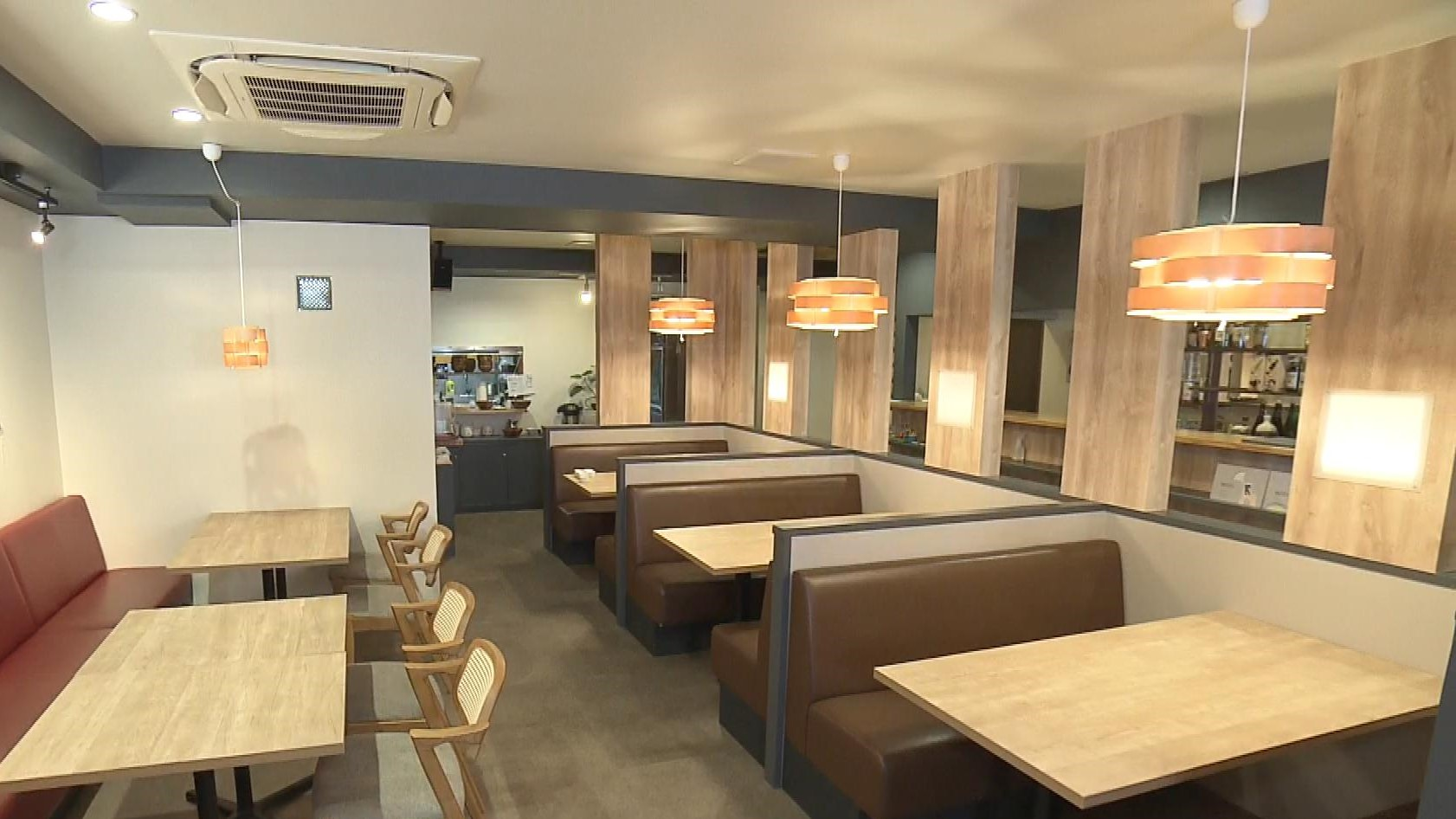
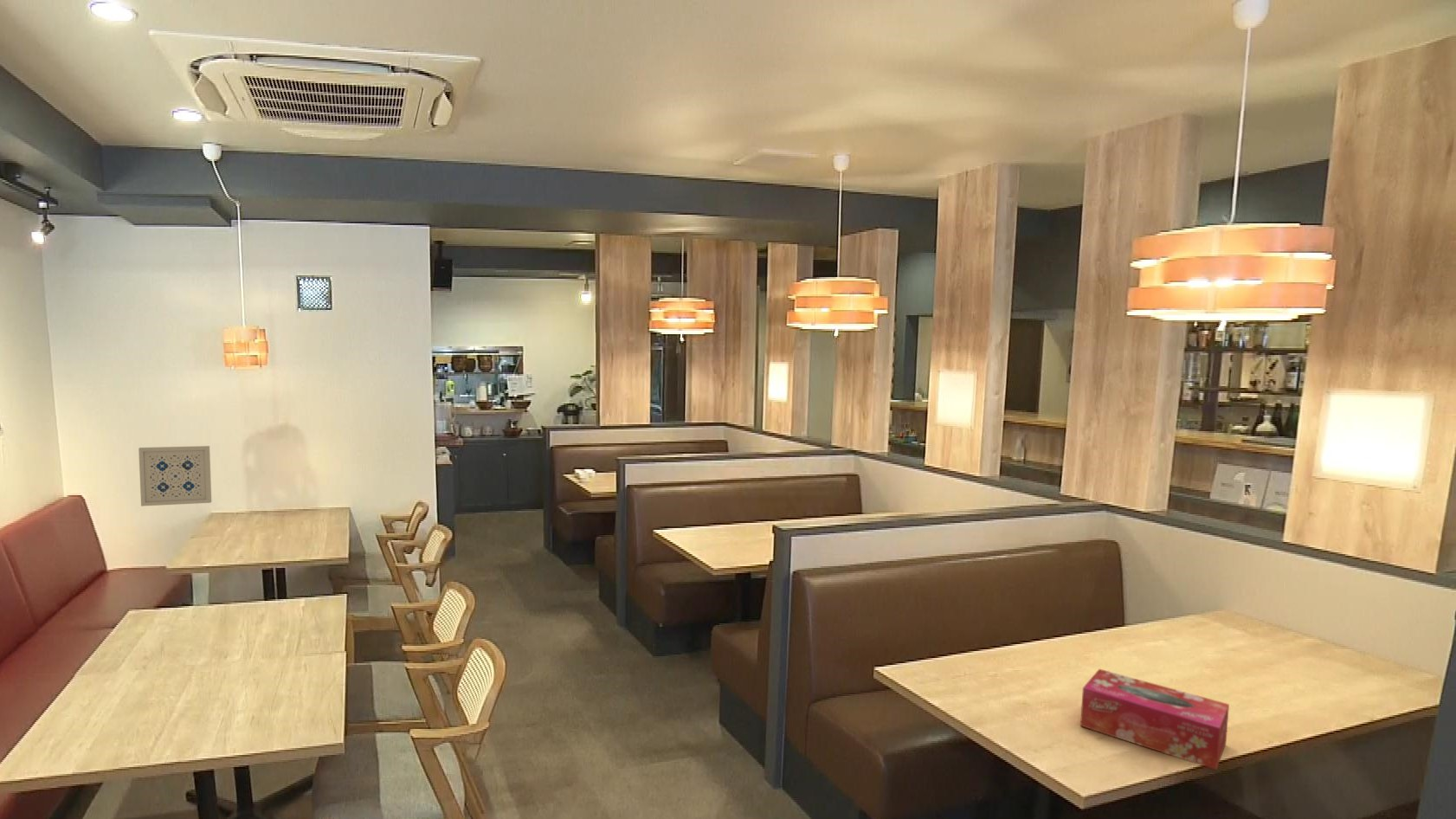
+ tissue box [1079,668,1230,771]
+ wall art [138,445,212,507]
